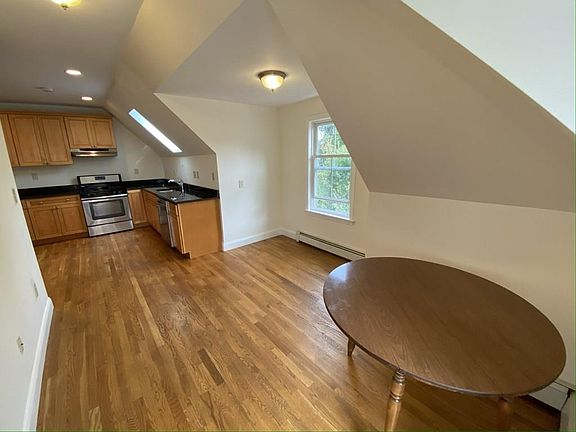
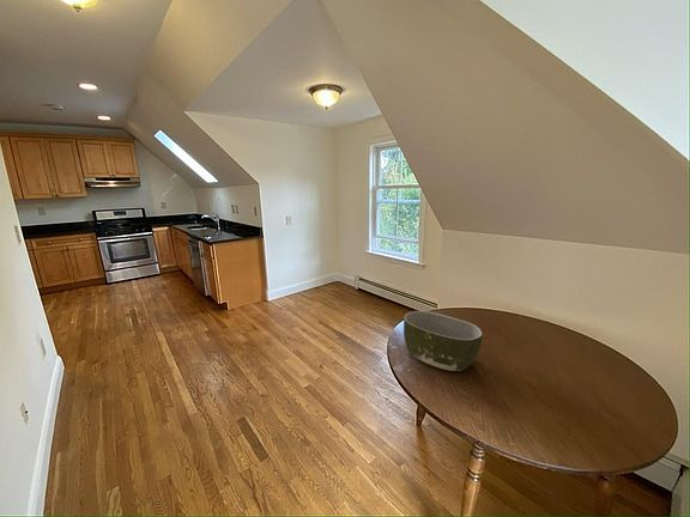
+ bowl [402,310,484,372]
